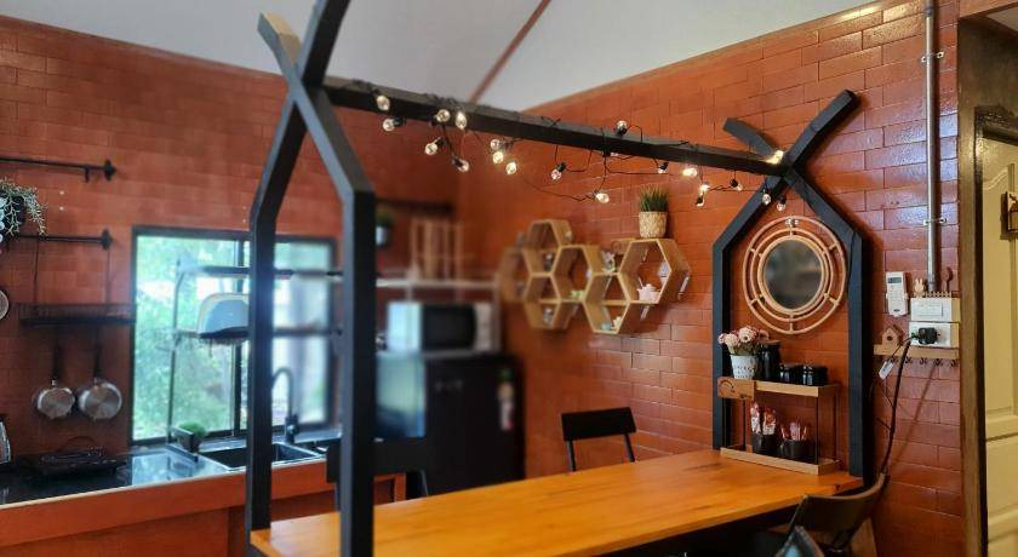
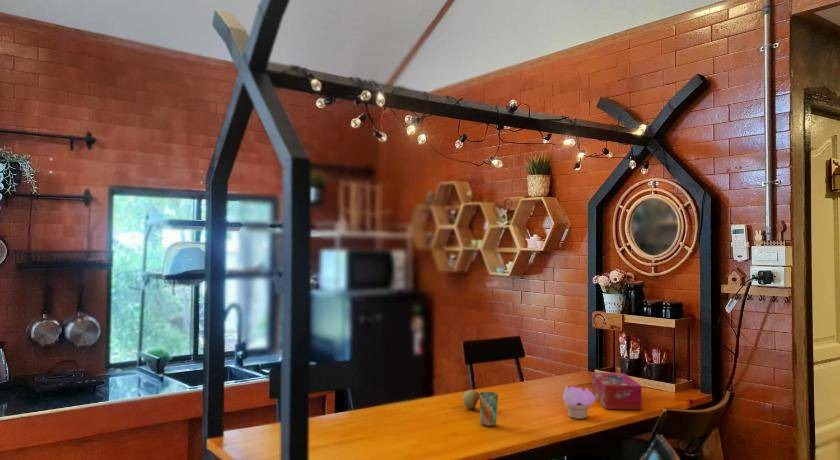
+ succulent plant [562,385,596,420]
+ tissue box [591,372,643,411]
+ cup [479,391,499,427]
+ fruit [462,389,480,410]
